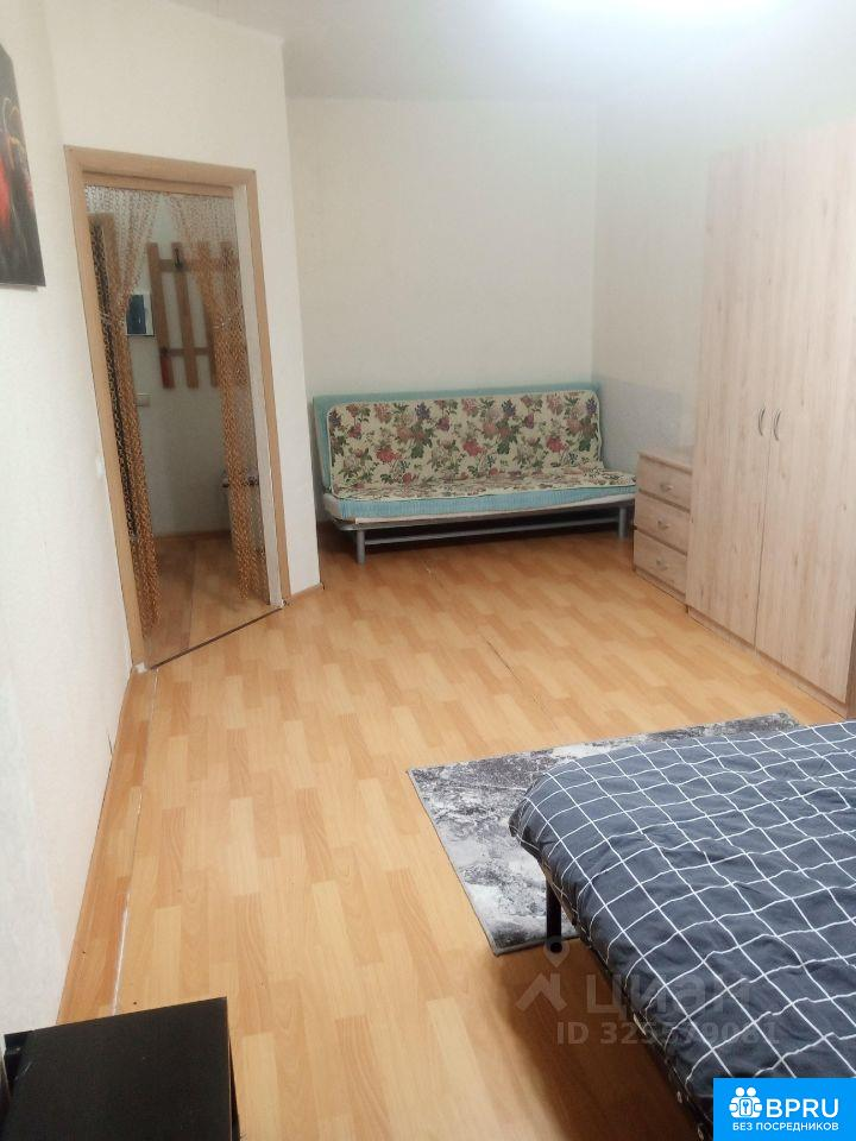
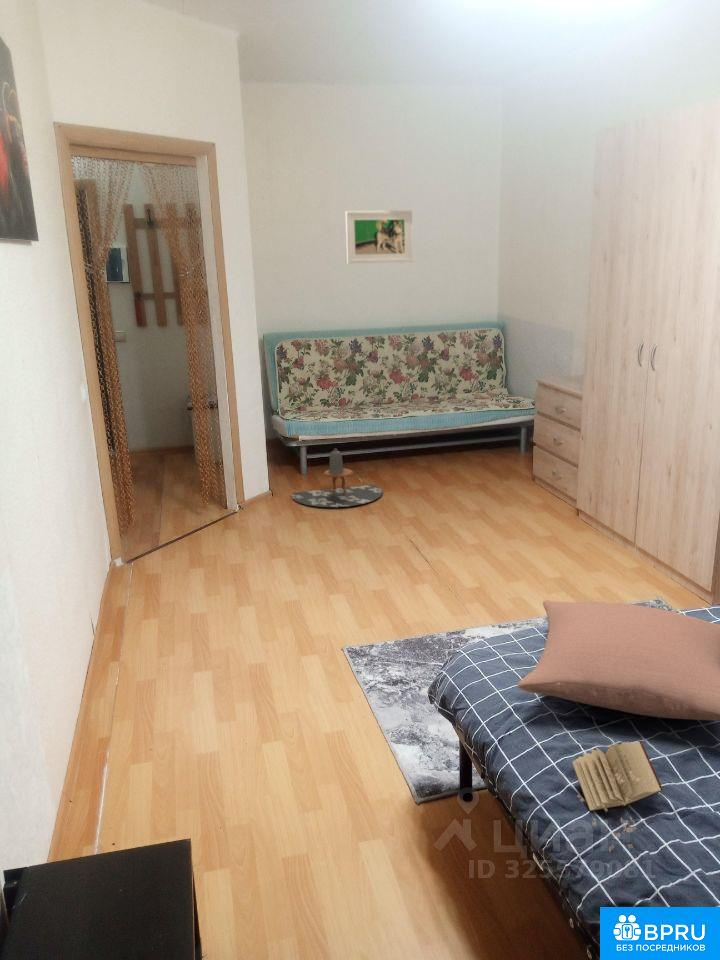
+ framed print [345,210,414,264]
+ book [571,740,664,868]
+ side table [290,447,384,508]
+ pillow [516,599,720,722]
